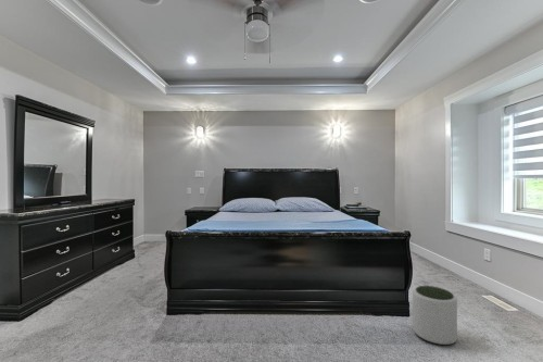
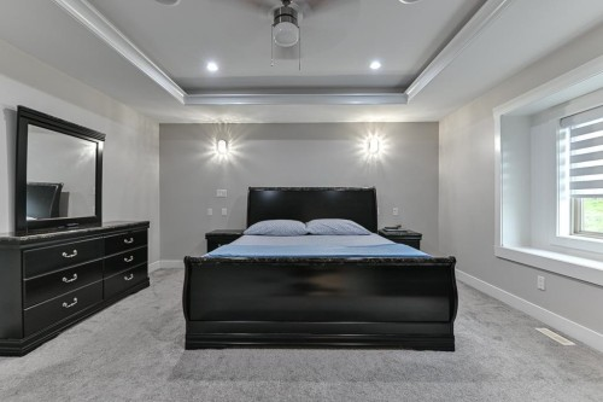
- plant pot [412,285,458,346]
